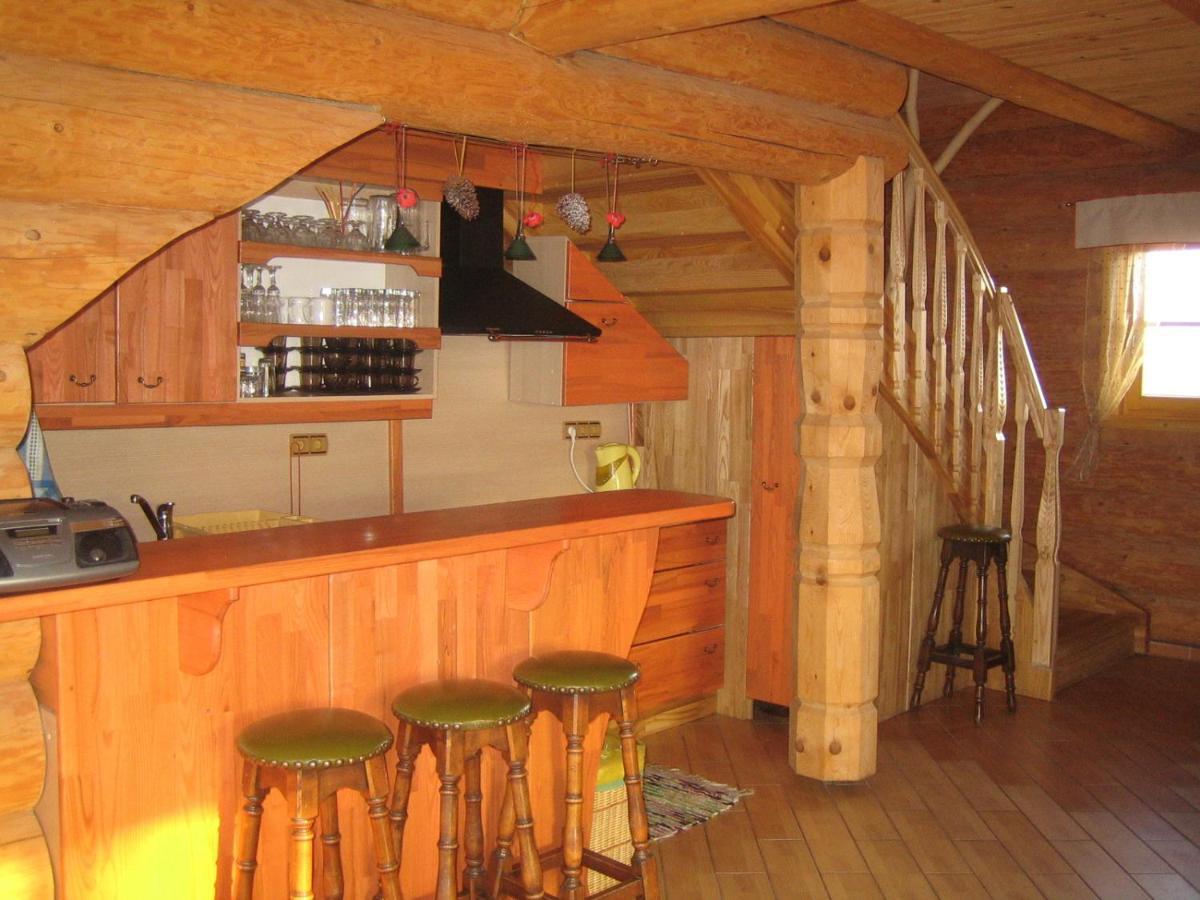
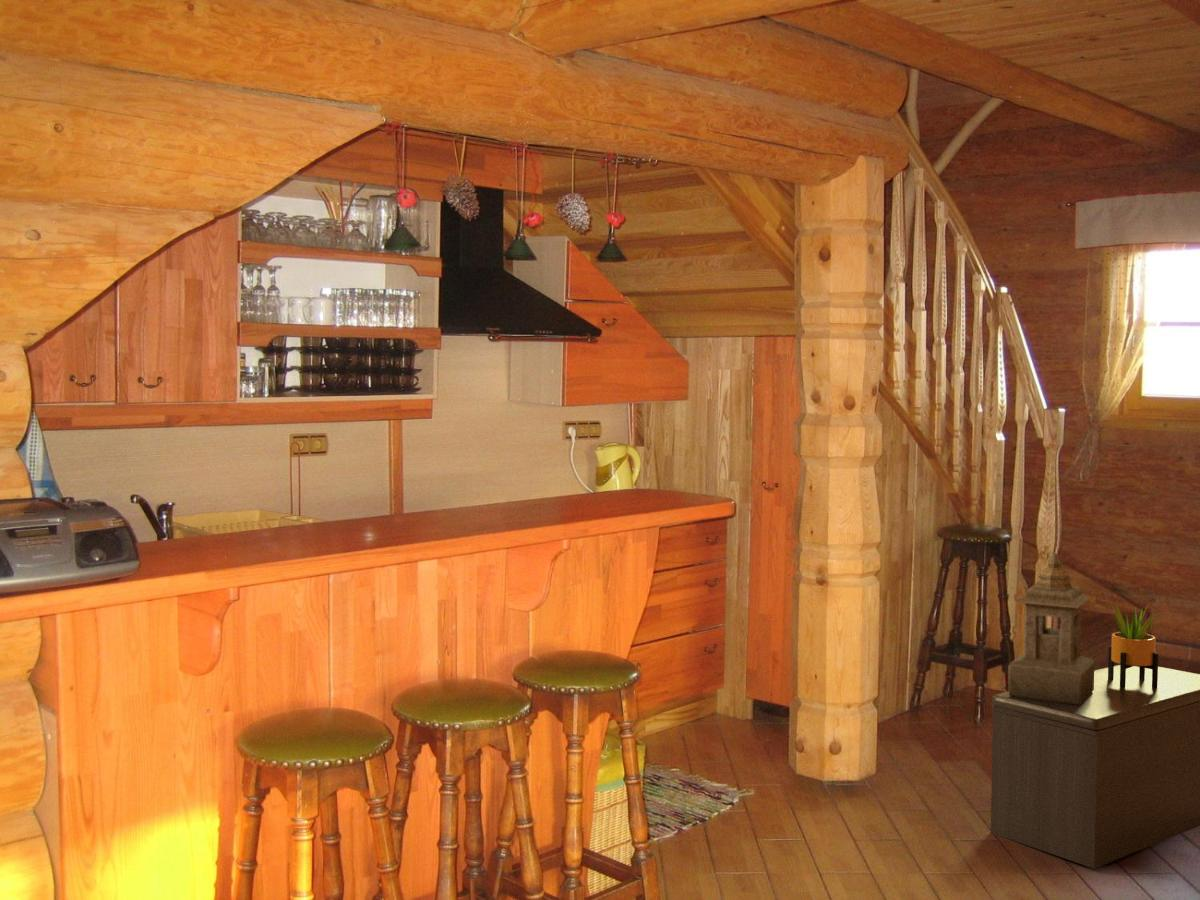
+ potted plant [1107,602,1161,688]
+ lantern [1007,552,1095,705]
+ bench [990,664,1200,870]
